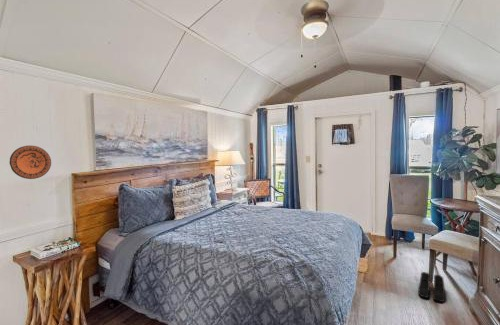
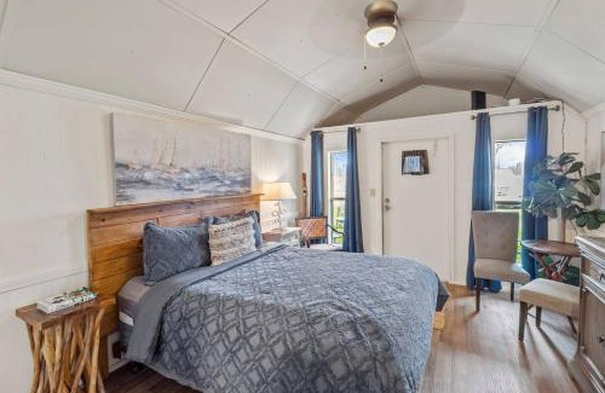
- boots [417,271,446,303]
- decorative plate [8,145,52,180]
